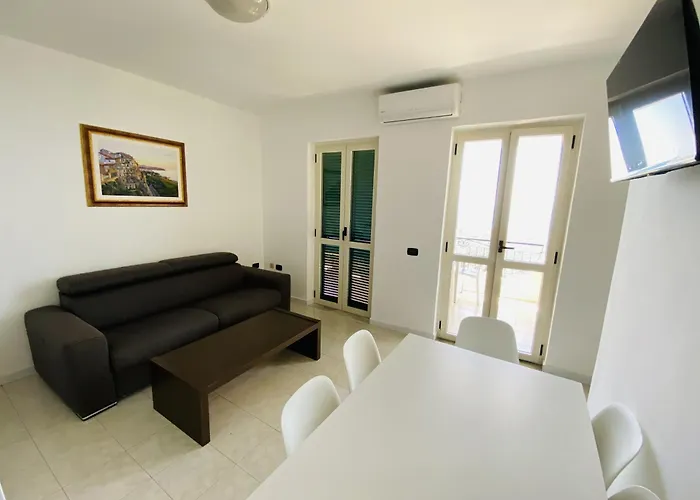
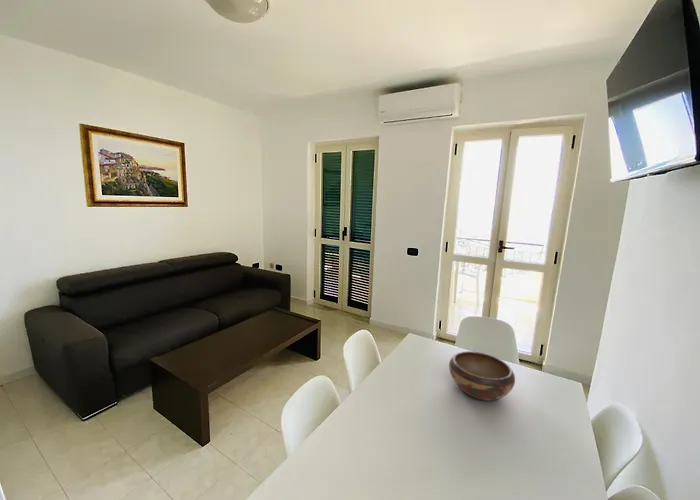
+ decorative bowl [448,350,516,402]
